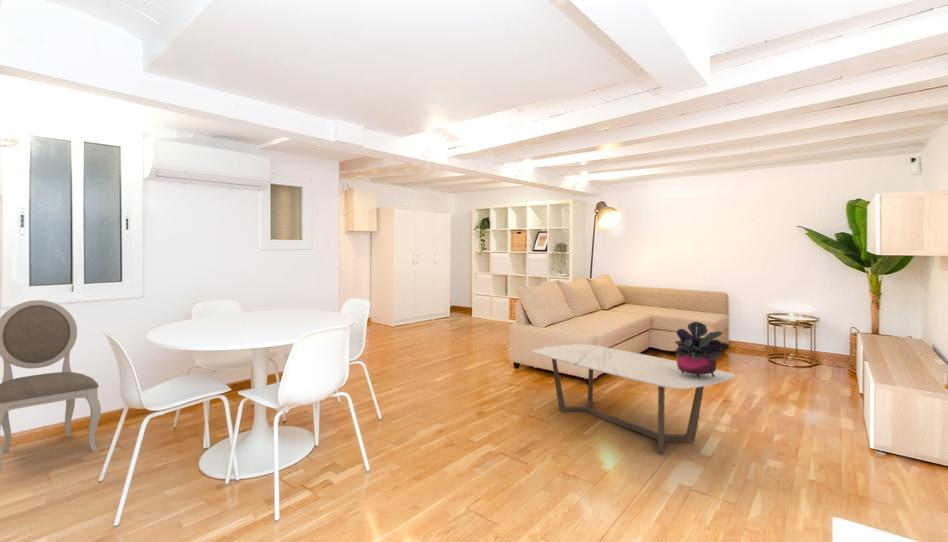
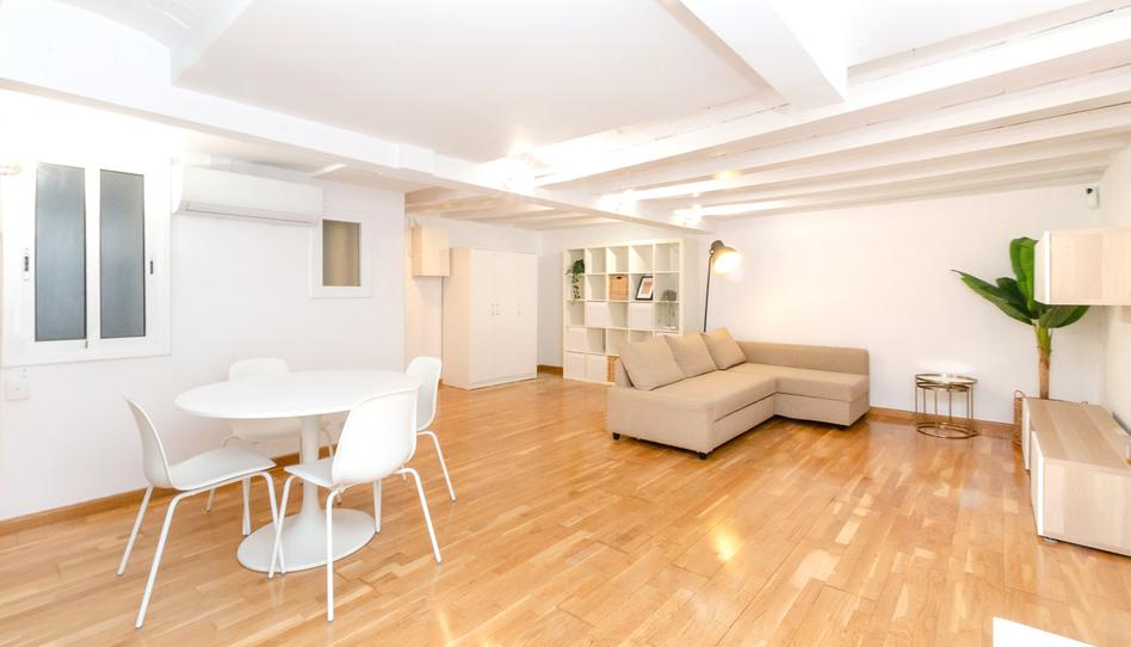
- potted plant [673,321,731,378]
- dining chair [0,299,102,473]
- coffee table [531,343,736,453]
